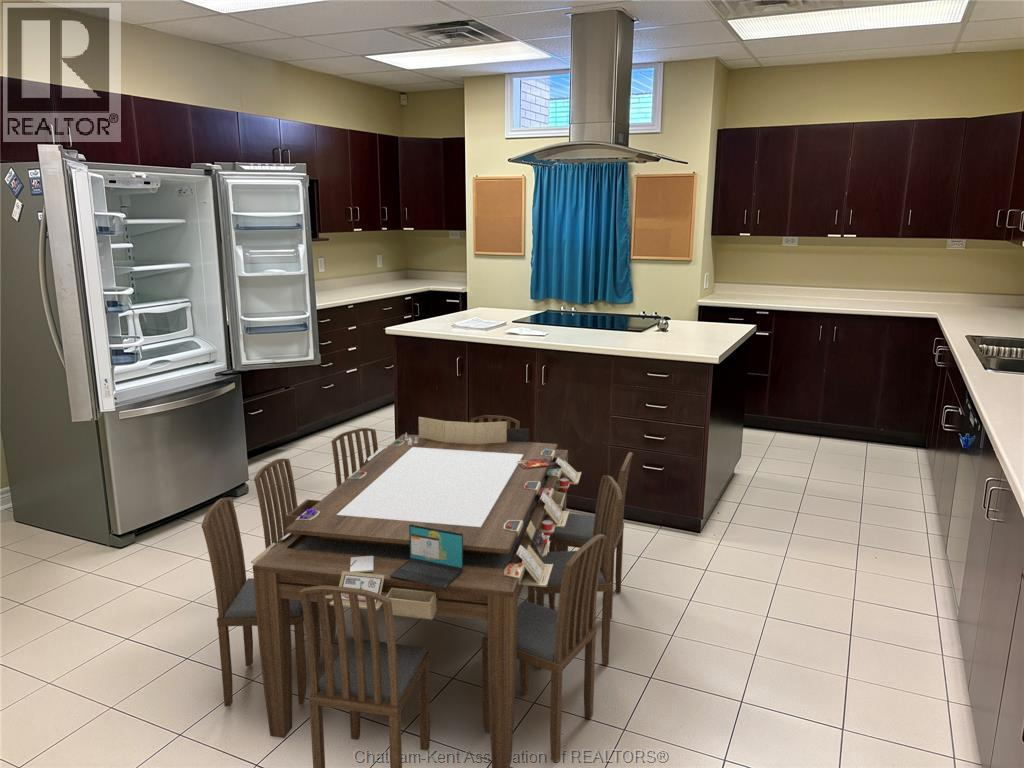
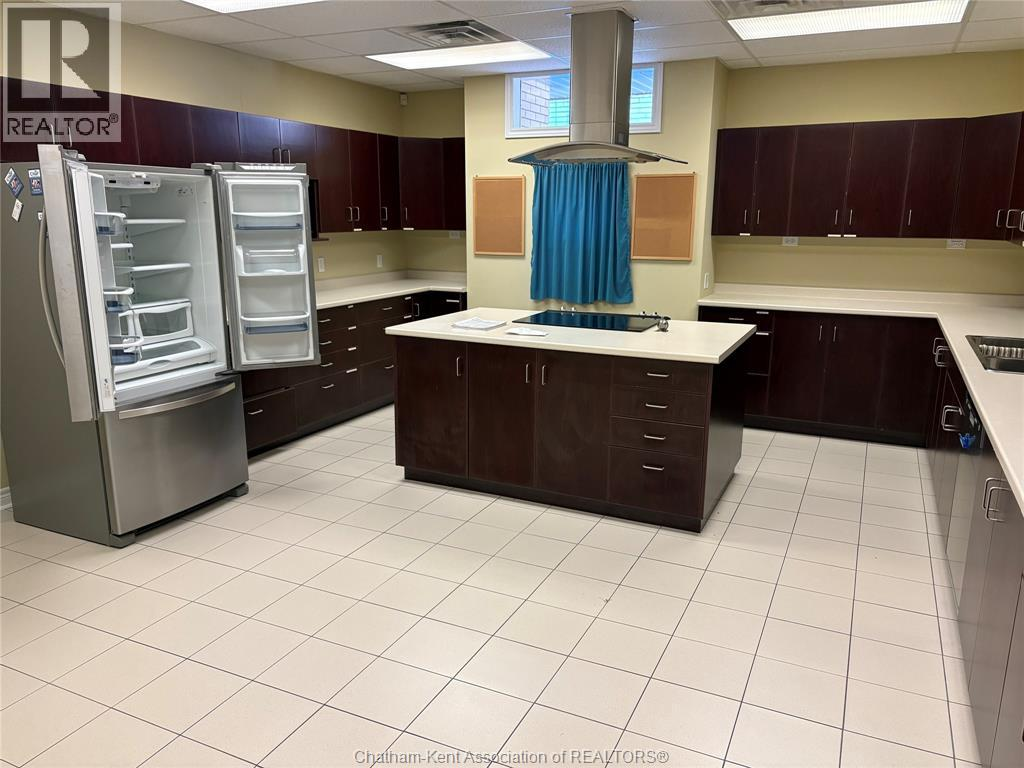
- dining table [200,414,634,768]
